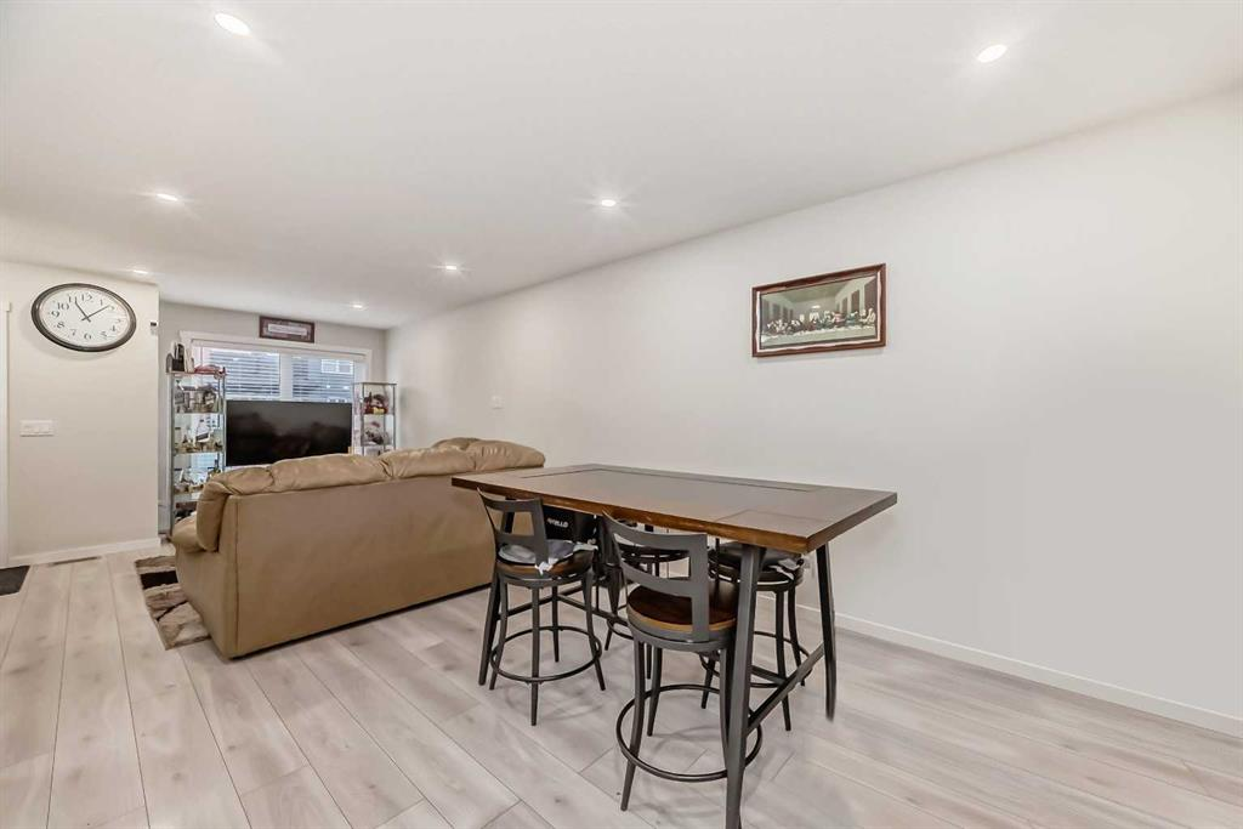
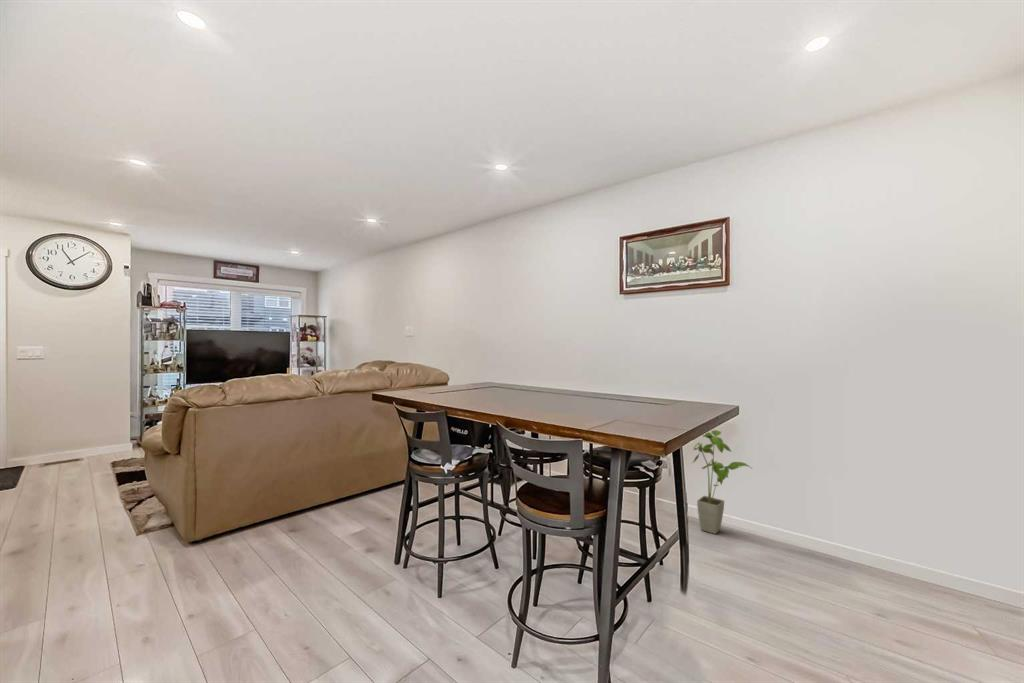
+ house plant [690,429,752,535]
